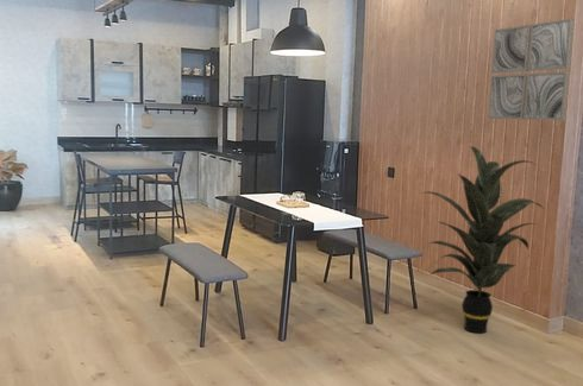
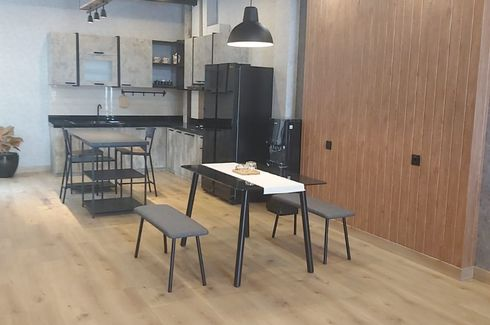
- wall art [487,18,576,121]
- indoor plant [419,145,545,334]
